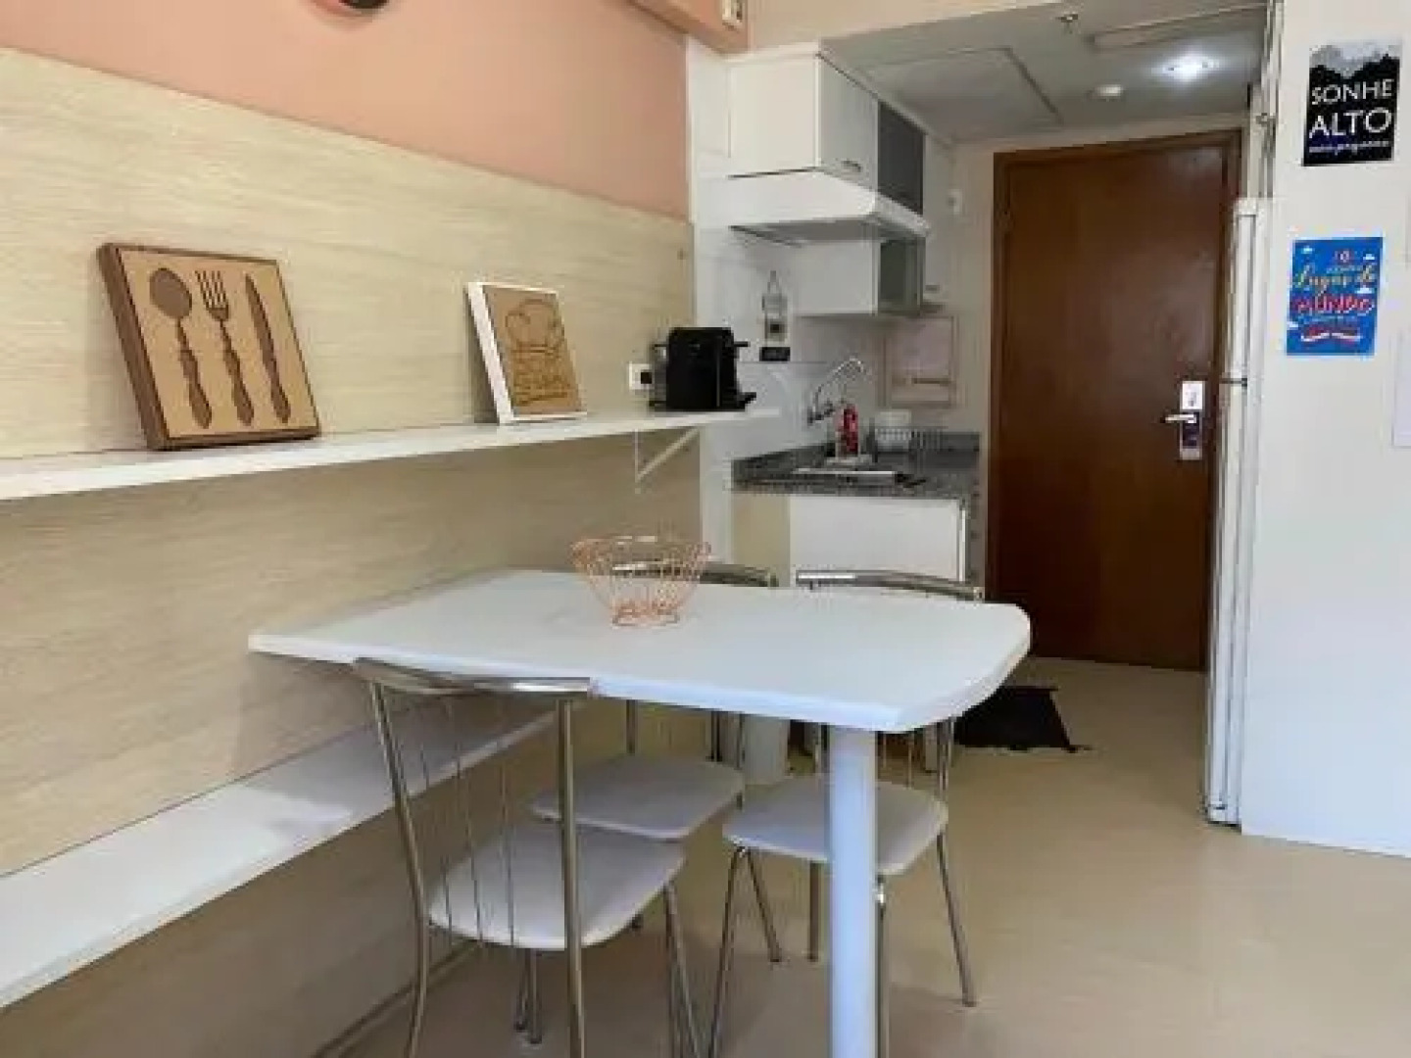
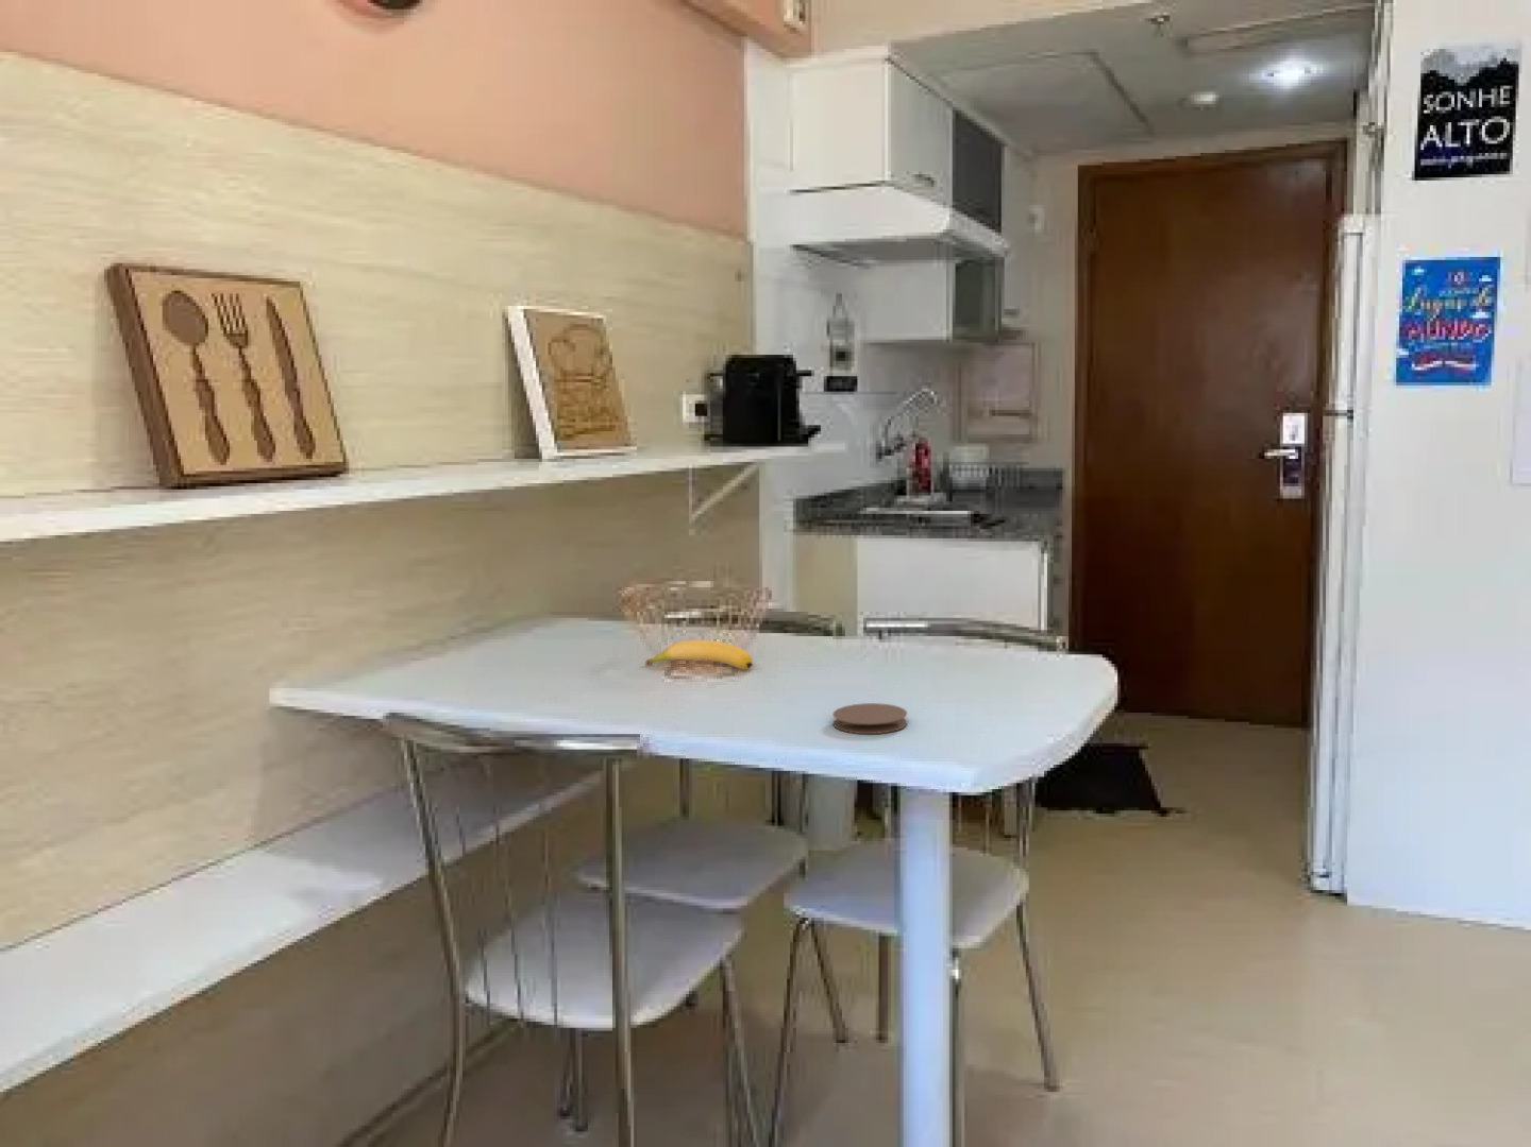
+ coaster [832,702,909,735]
+ banana [644,639,755,670]
